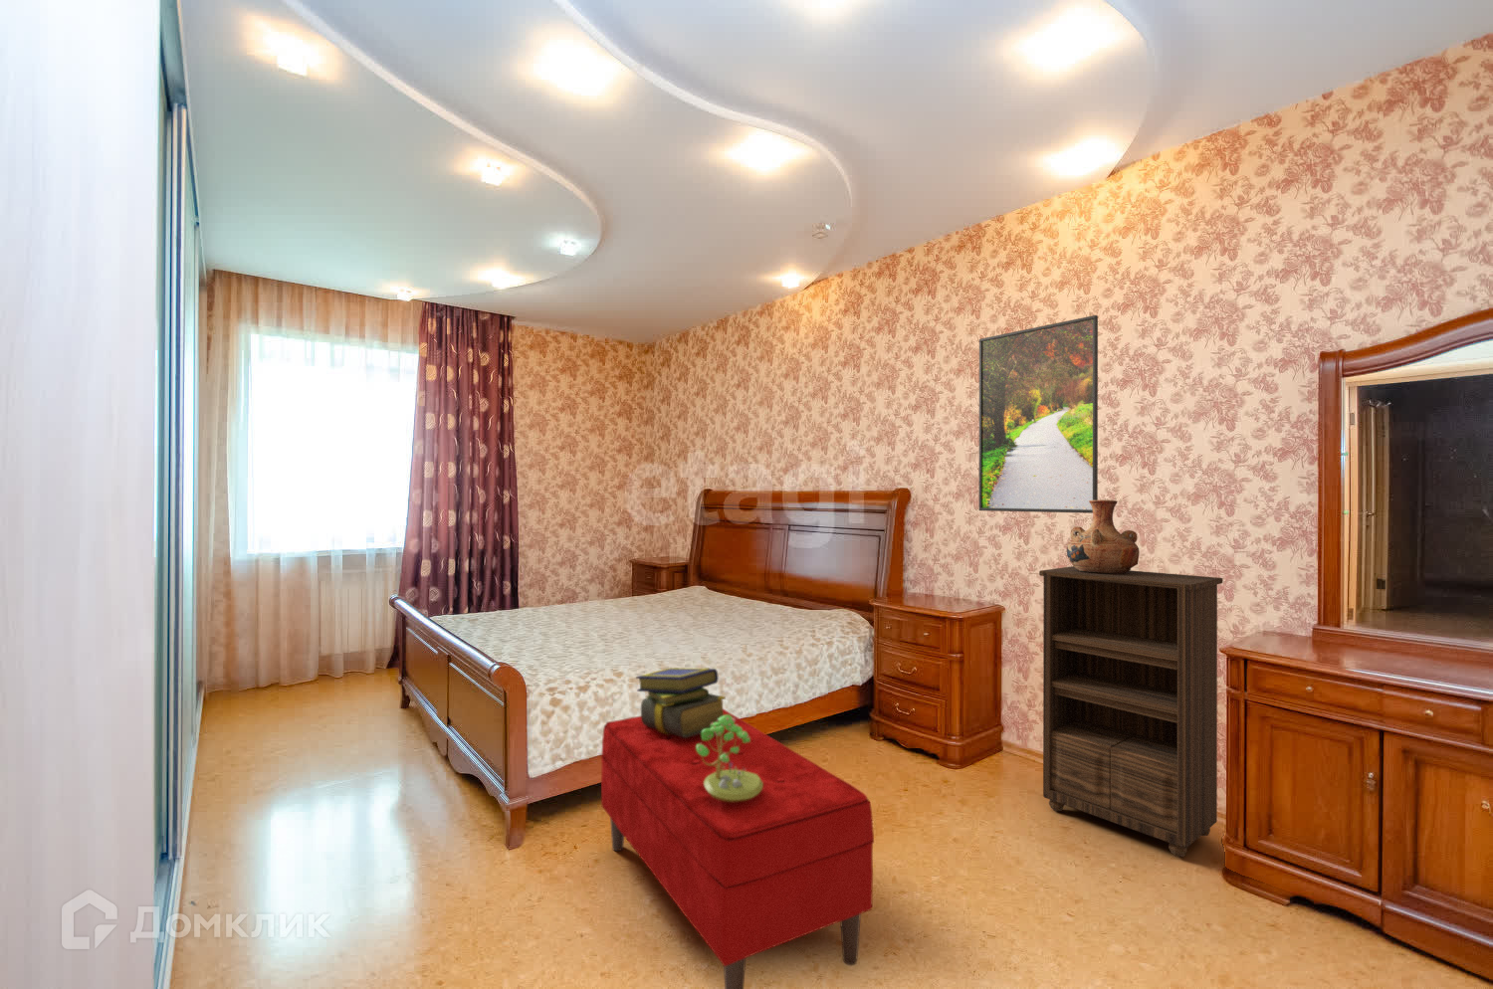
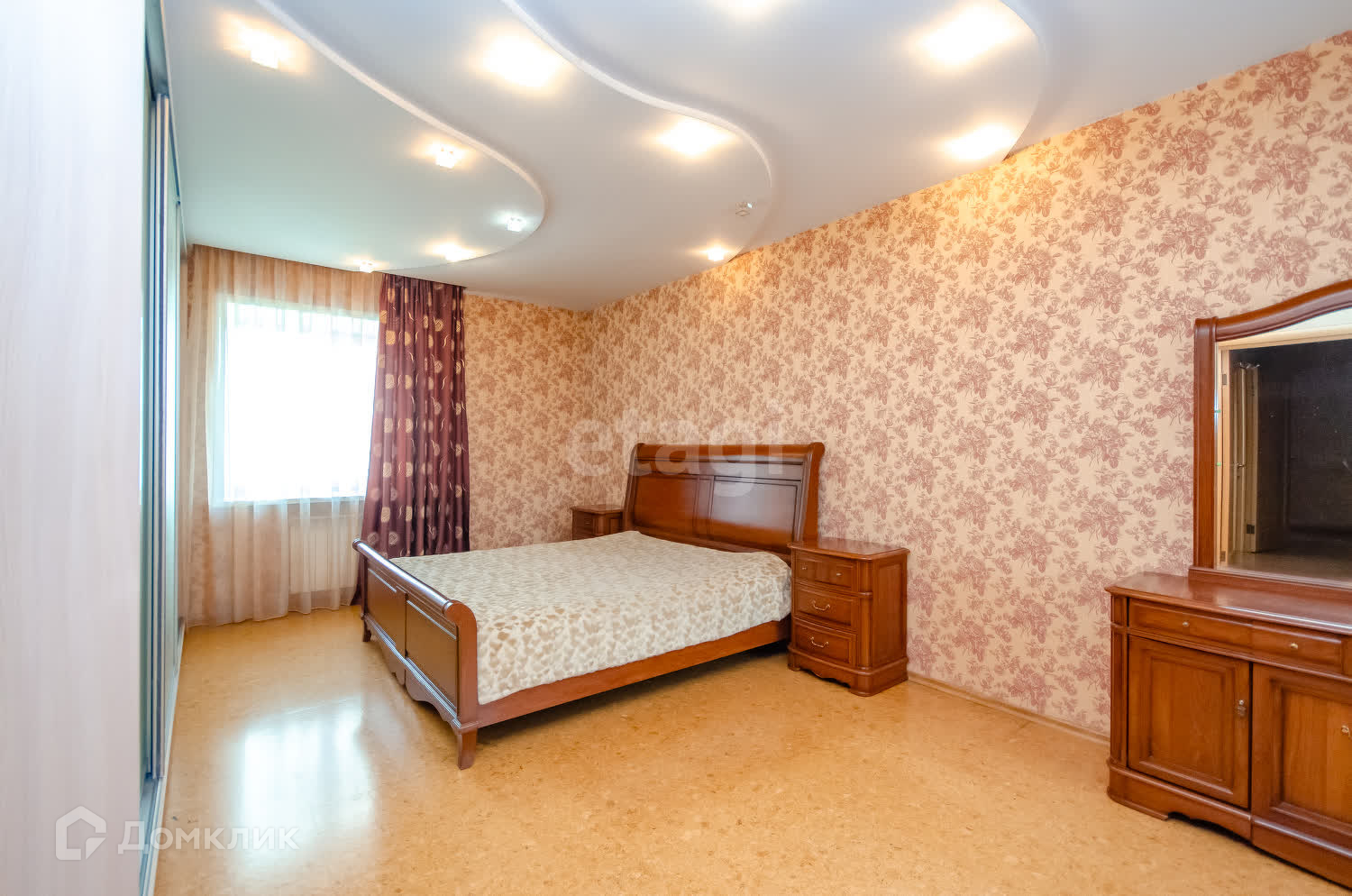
- vase [1065,499,1141,574]
- bookshelf [1038,565,1224,858]
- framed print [978,315,1099,514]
- stack of books [635,667,727,737]
- potted flower [697,714,832,802]
- bench [601,708,875,989]
